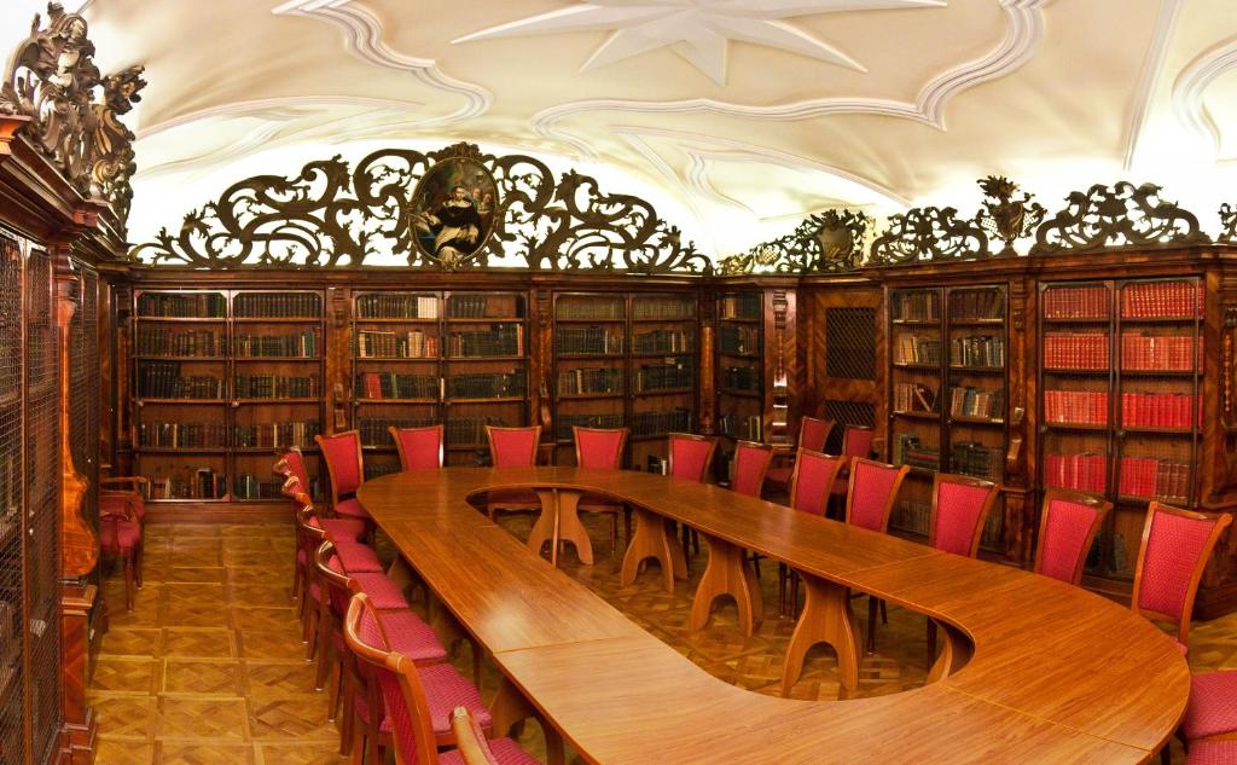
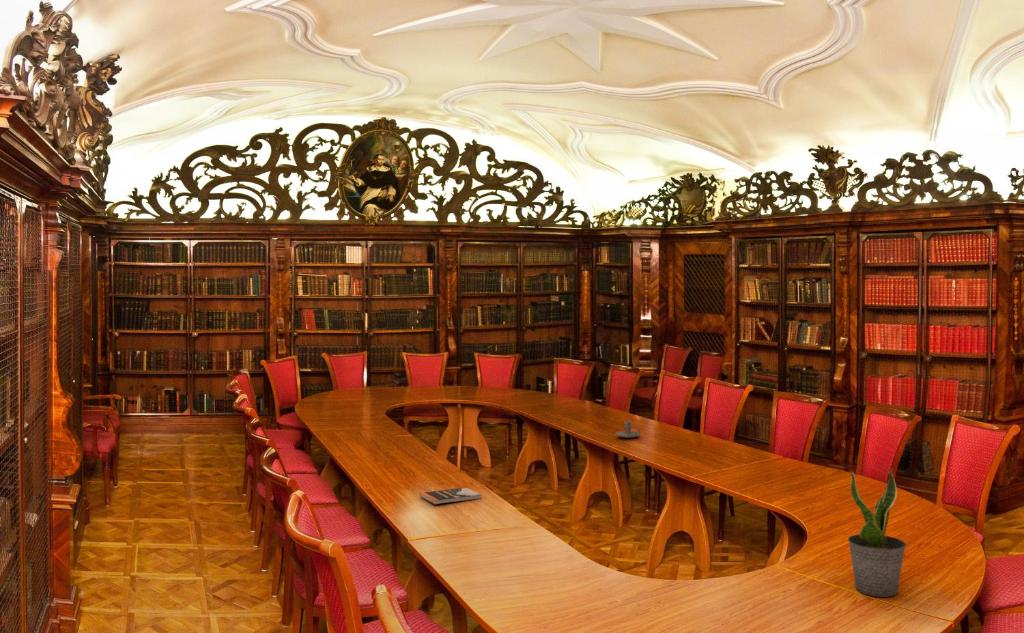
+ potted plant [847,468,907,598]
+ book [419,487,483,505]
+ candle holder [615,420,641,439]
